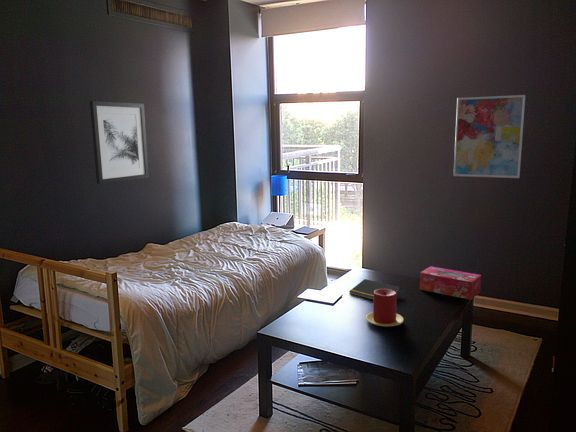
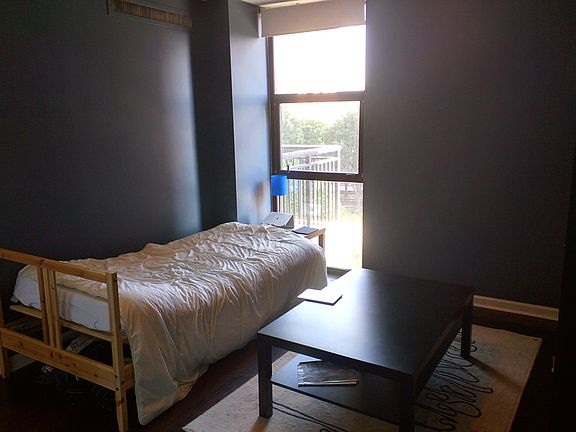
- candle [365,289,405,327]
- wall art [453,94,526,179]
- tissue box [419,265,482,301]
- notepad [348,278,401,301]
- wall art [89,100,150,185]
